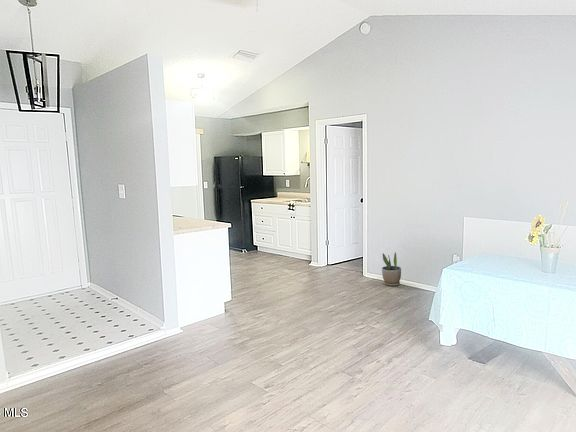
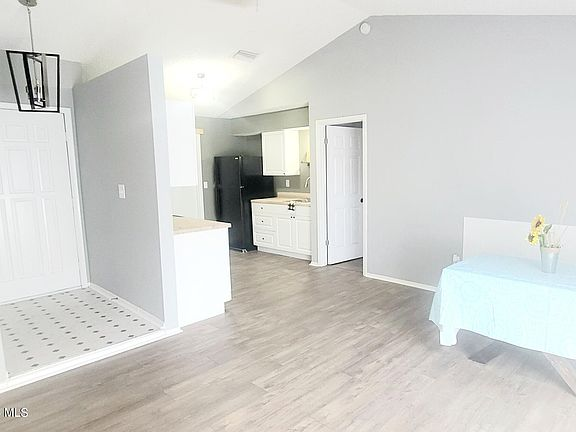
- potted plant [381,251,402,287]
